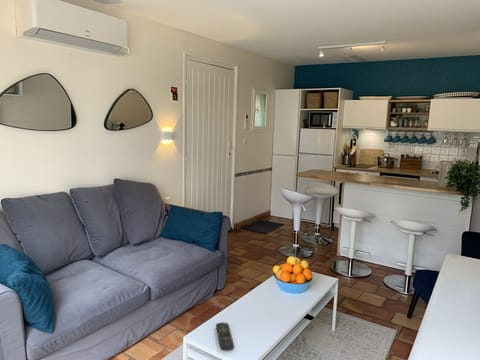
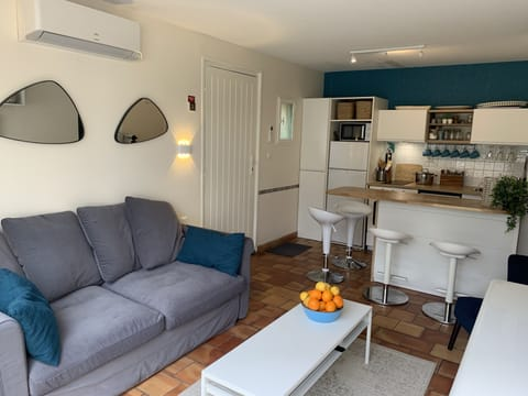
- remote control [215,322,235,351]
